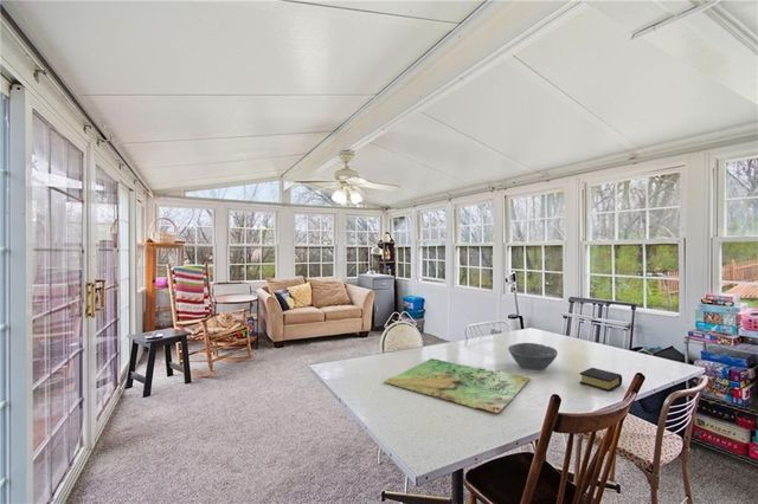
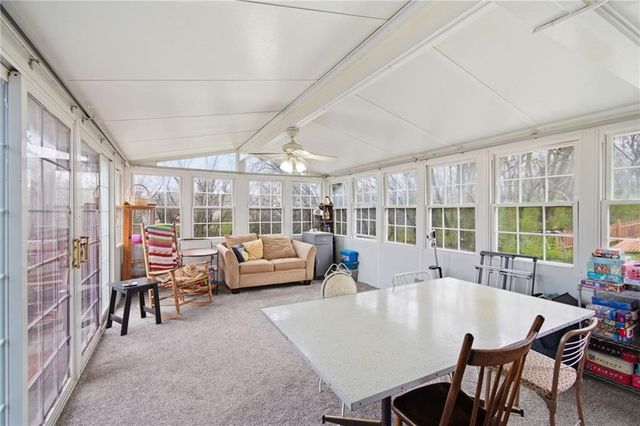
- bowl [507,342,559,371]
- board game [383,357,532,414]
- book [578,367,623,393]
